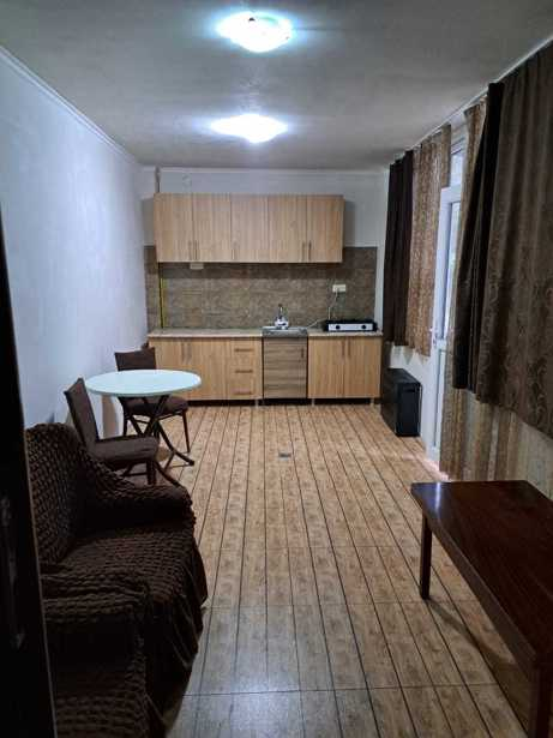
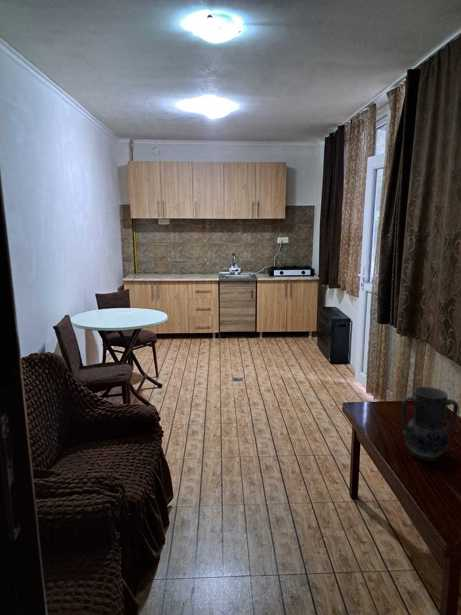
+ vase [400,386,460,462]
